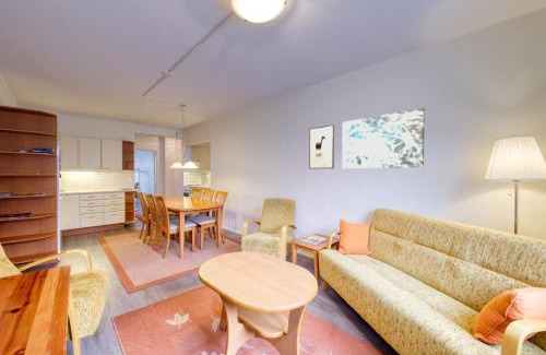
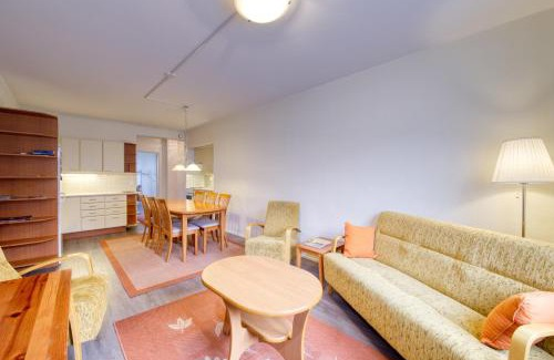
- wall art [341,107,426,169]
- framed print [308,123,335,170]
